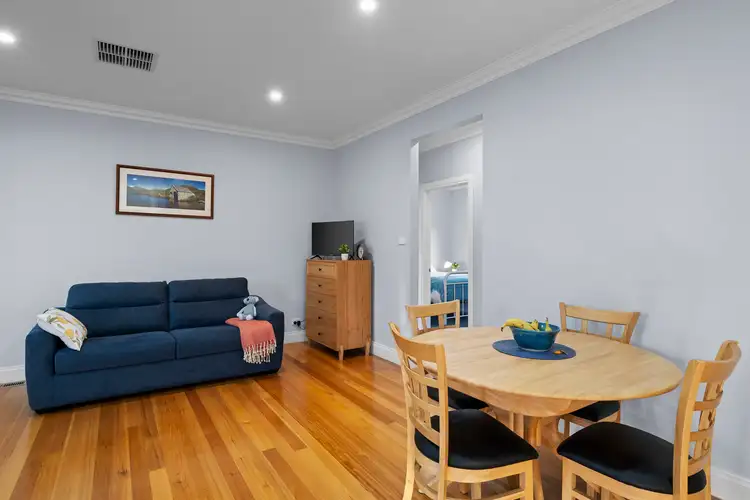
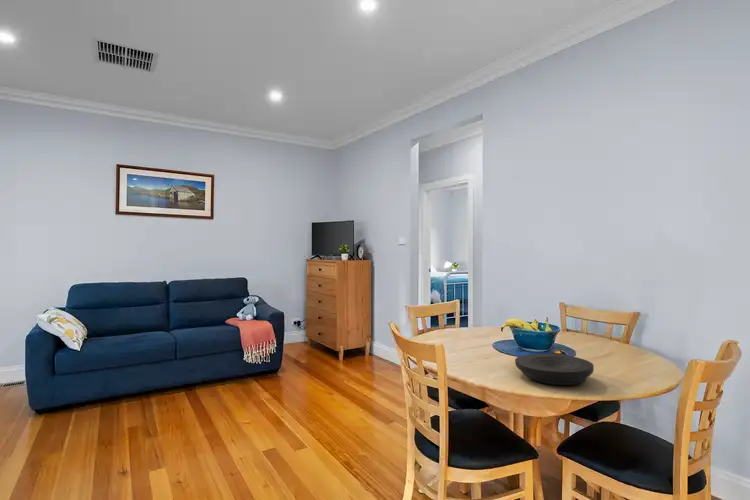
+ plate [514,353,595,386]
